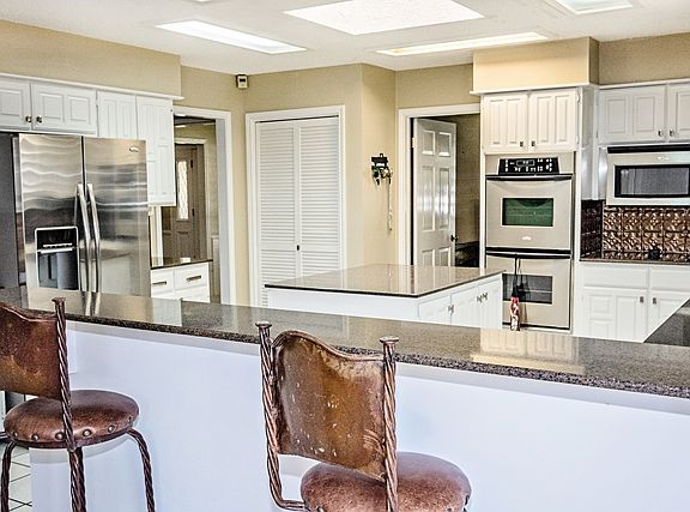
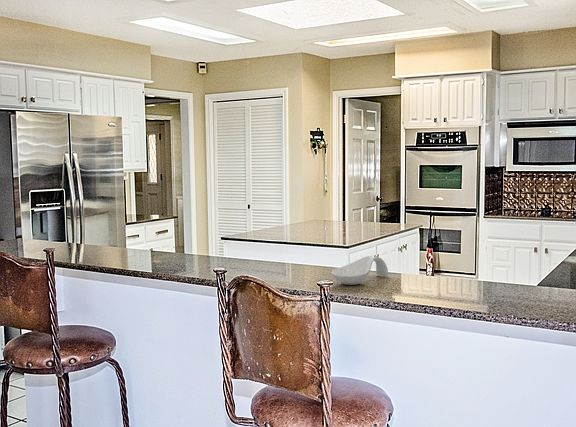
+ spoon rest [330,255,389,286]
